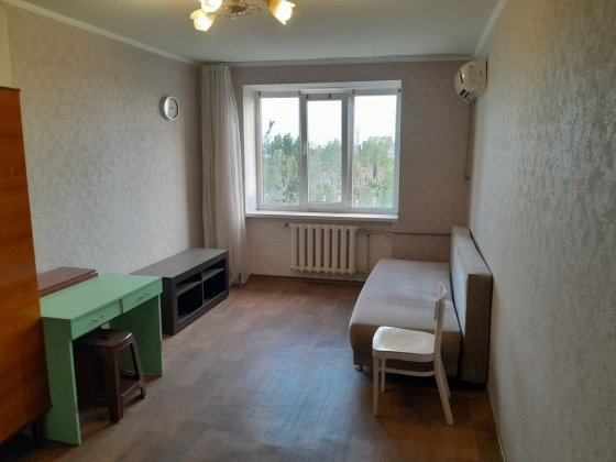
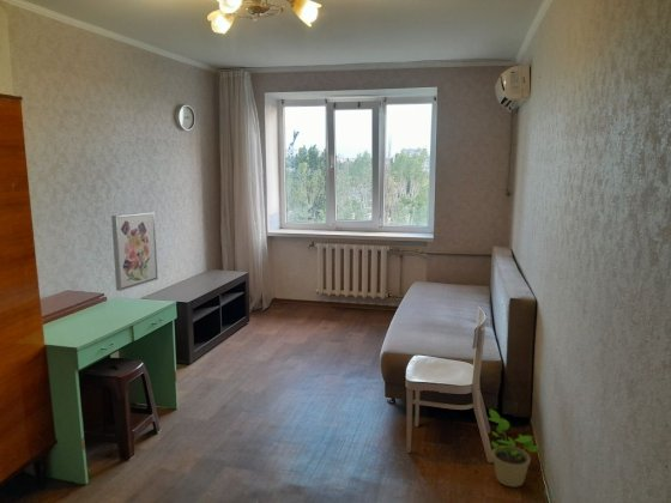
+ potted plant [488,407,542,489]
+ wall art [110,211,159,292]
